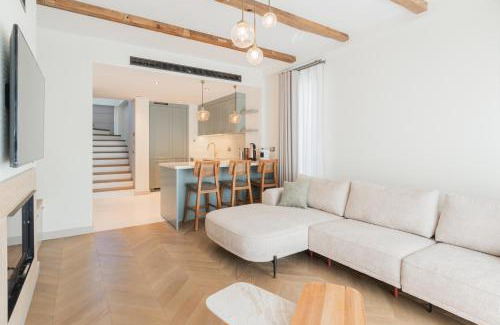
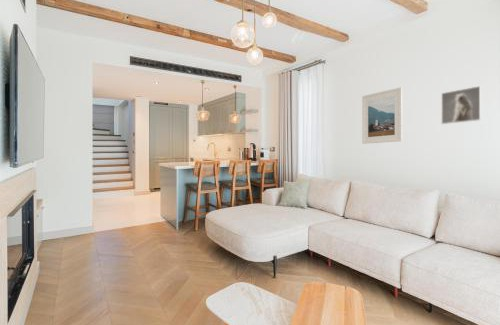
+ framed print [441,85,483,125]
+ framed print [361,86,403,145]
